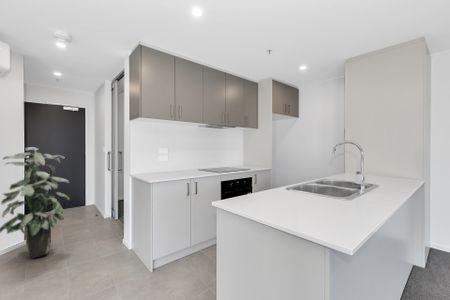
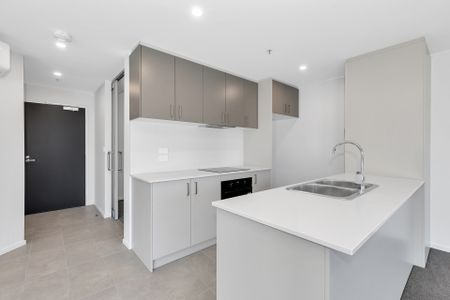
- indoor plant [0,146,71,259]
